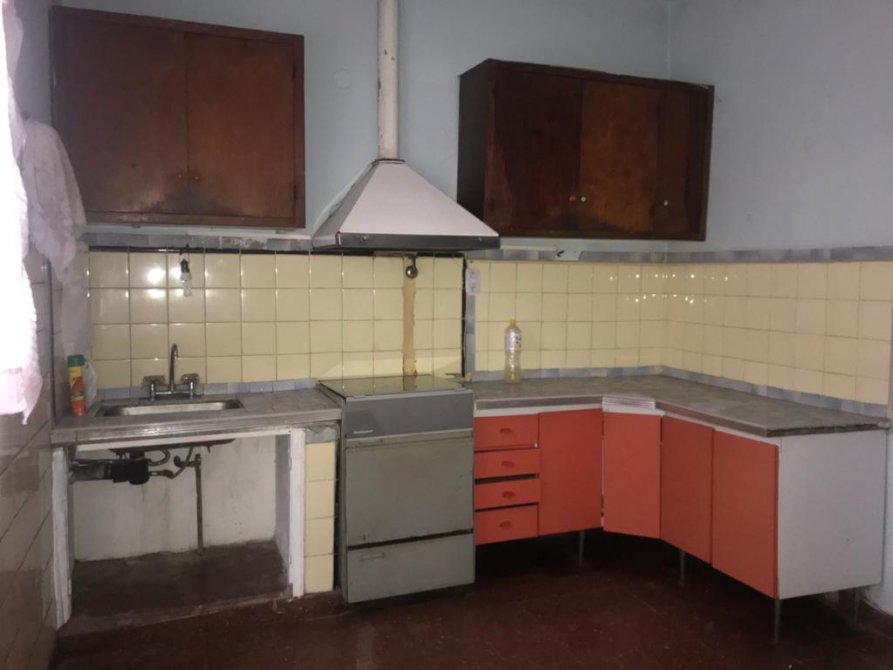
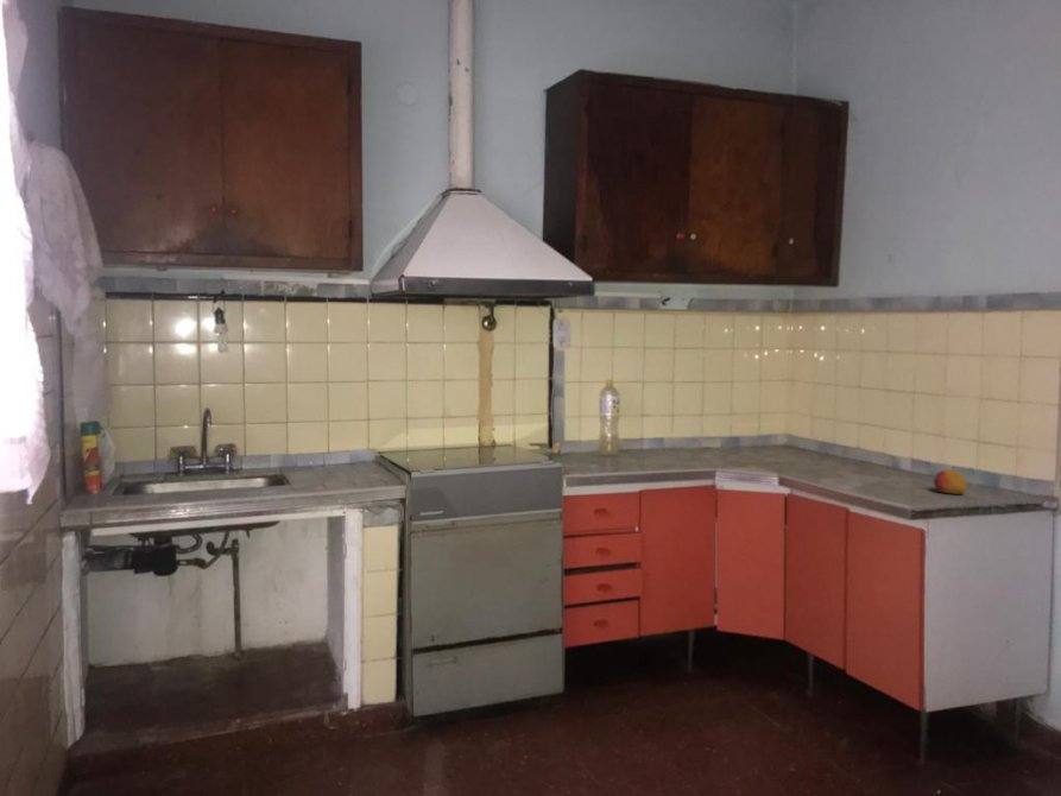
+ fruit [933,468,968,495]
